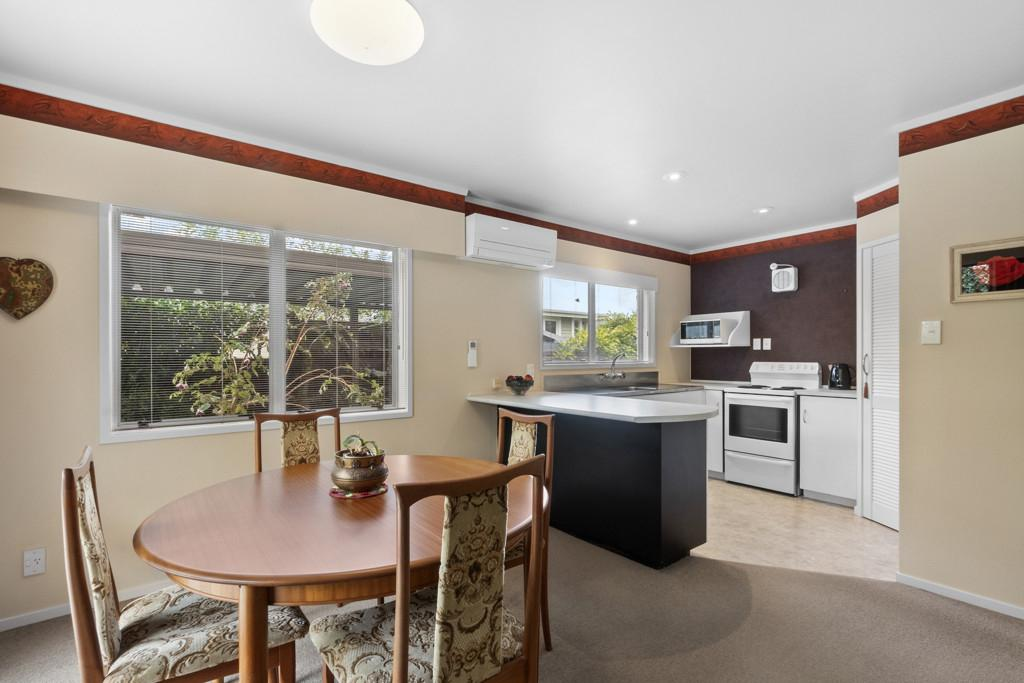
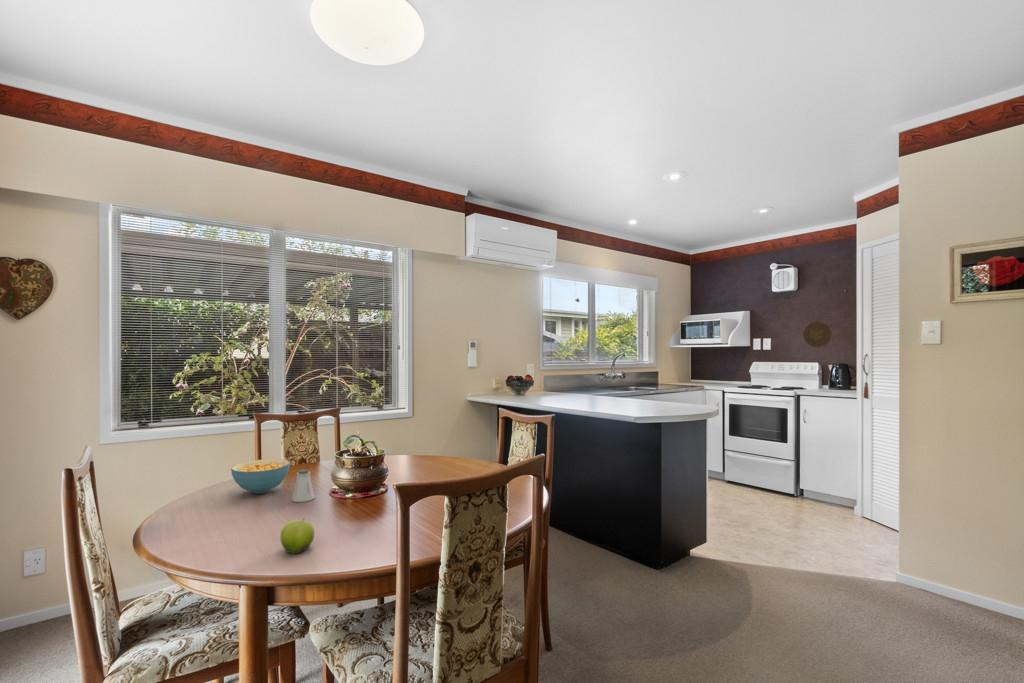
+ cereal bowl [230,458,291,494]
+ decorative plate [802,320,833,348]
+ fruit [279,517,315,555]
+ saltshaker [291,468,315,503]
